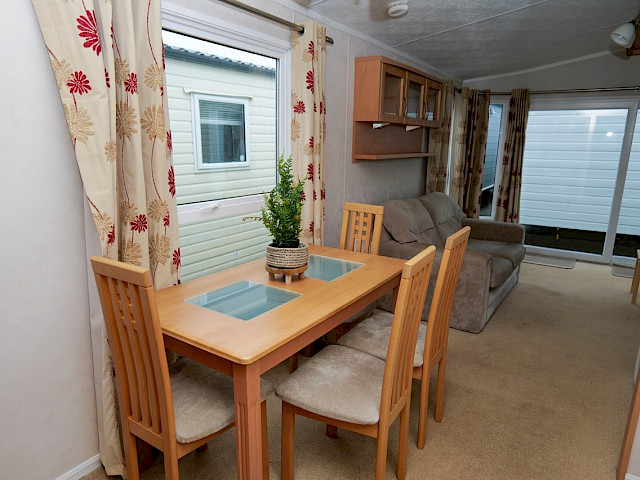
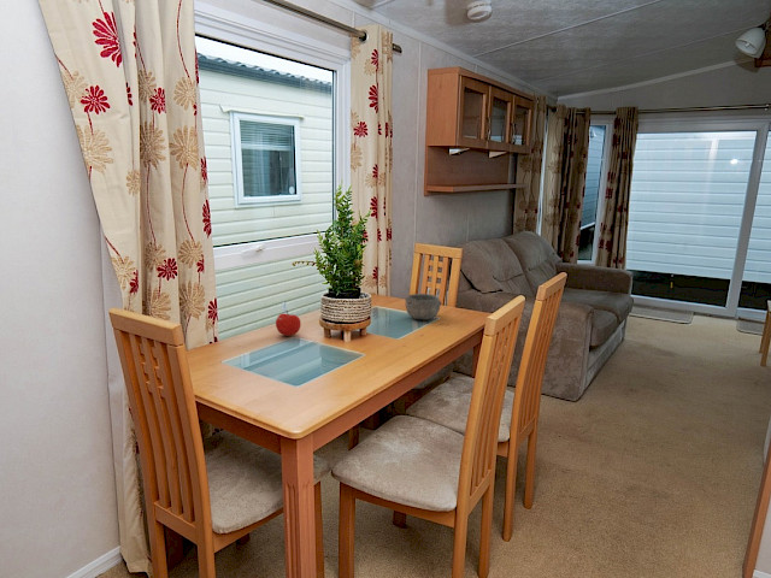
+ fruit [275,309,302,337]
+ bowl [404,293,442,322]
